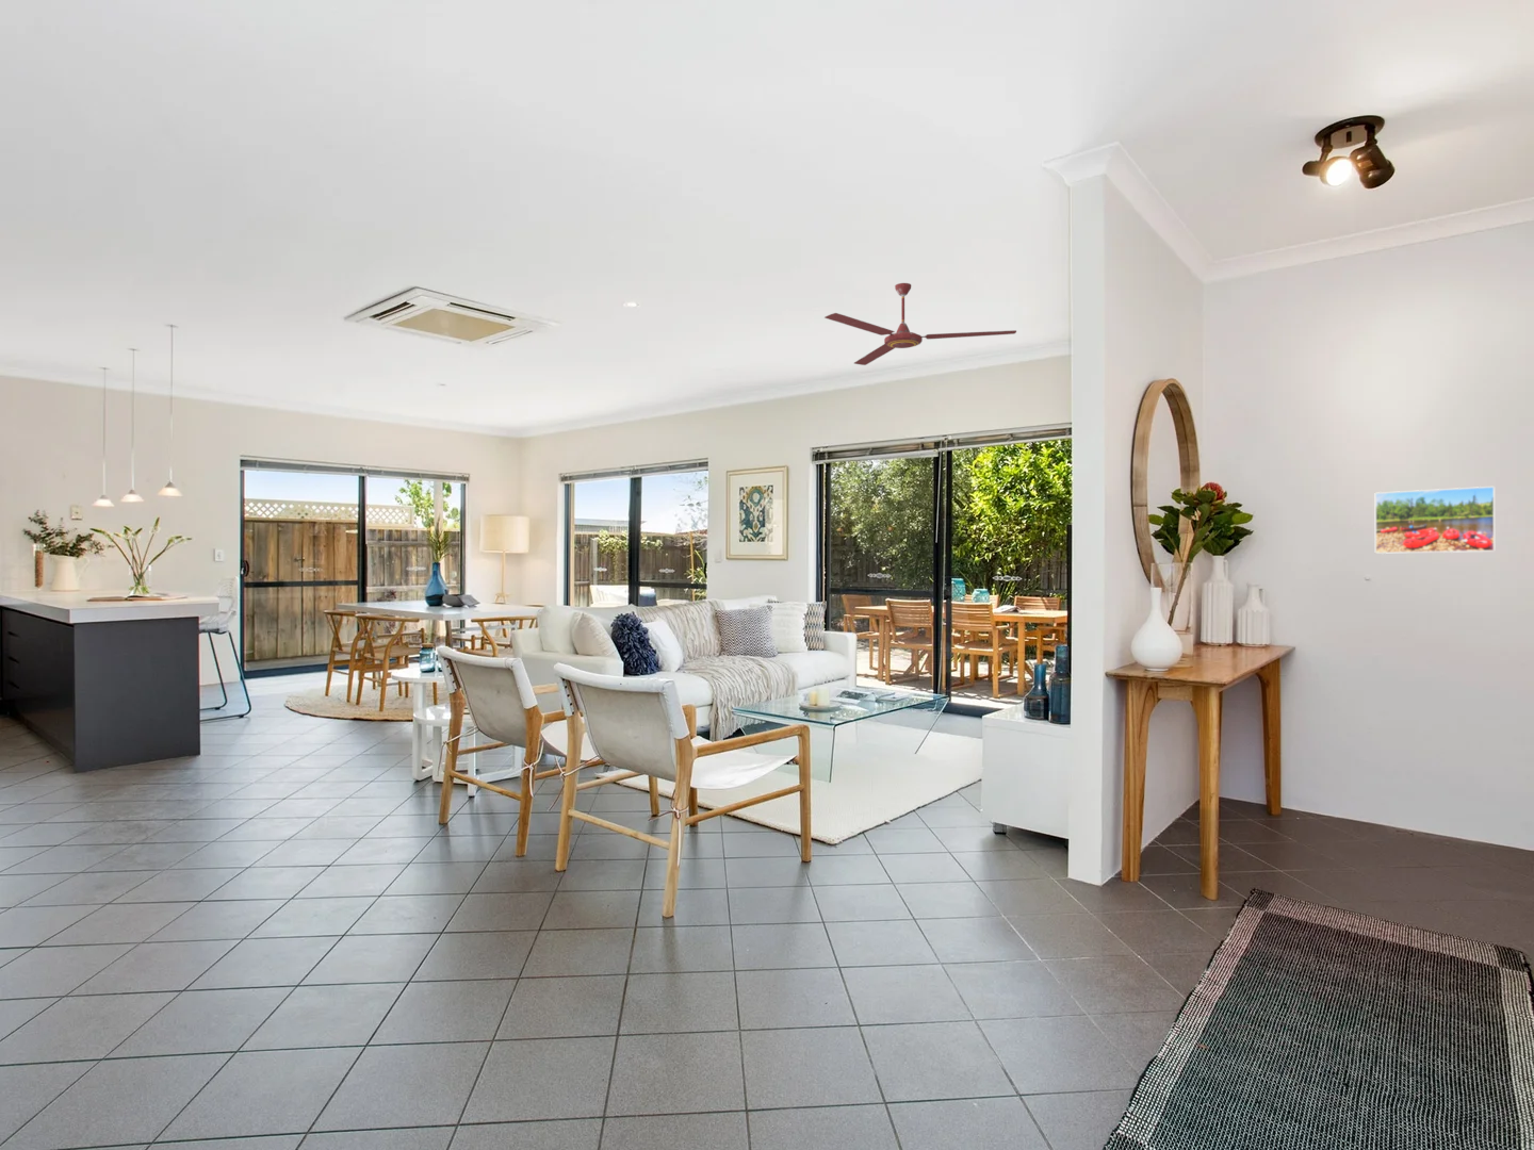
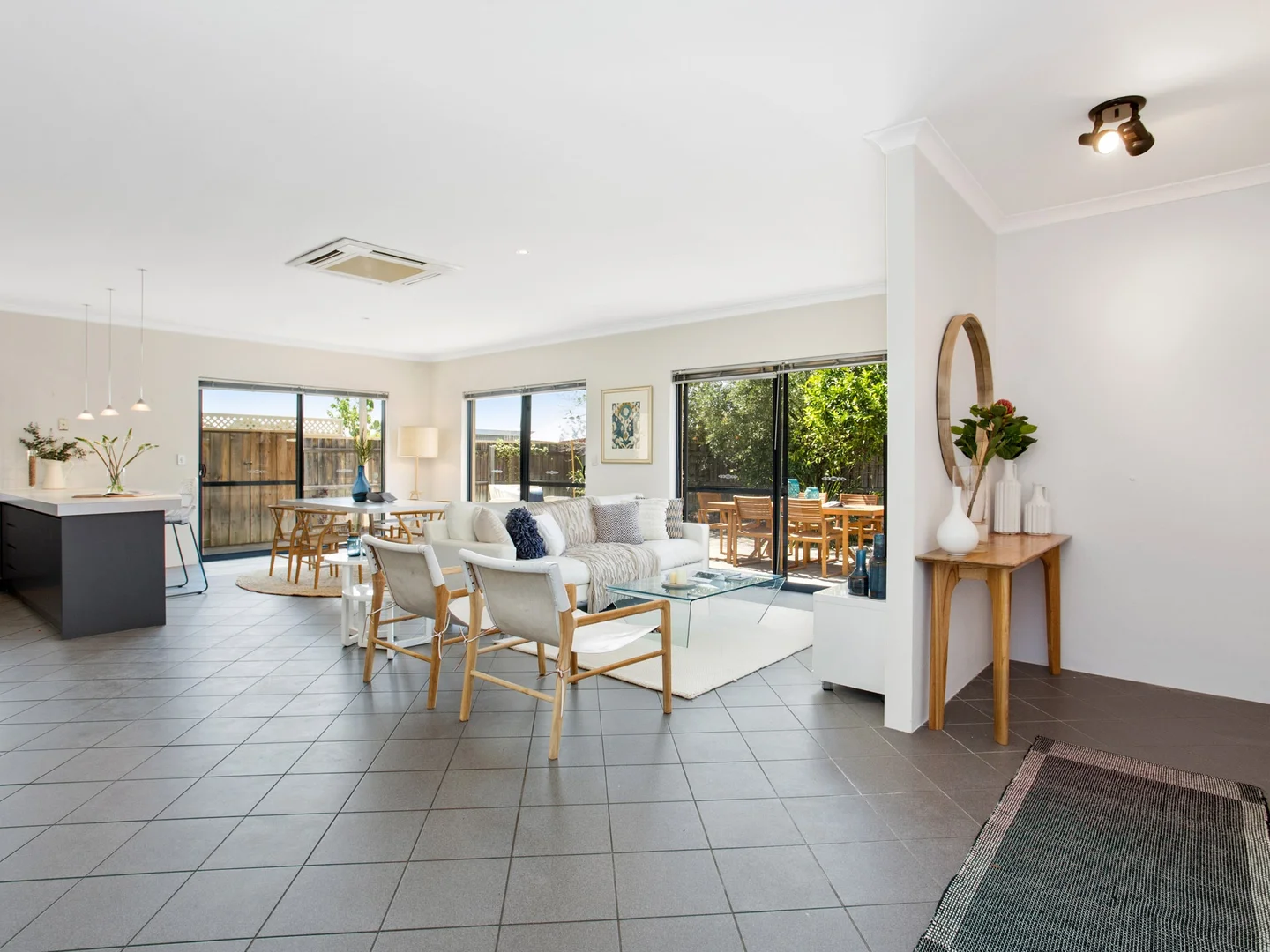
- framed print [1375,486,1495,554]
- ceiling fan [824,283,1017,366]
